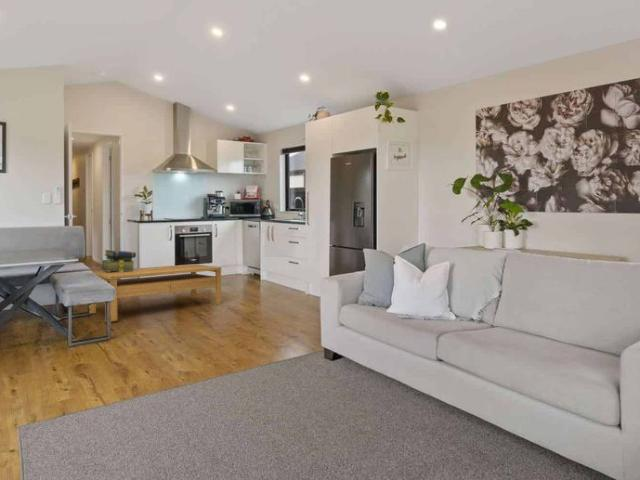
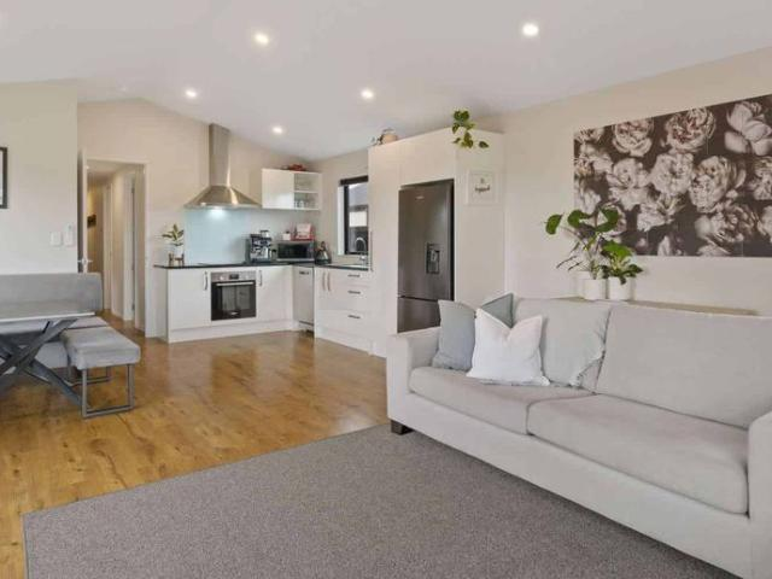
- coffee table [88,263,222,322]
- stack of books [101,249,137,272]
